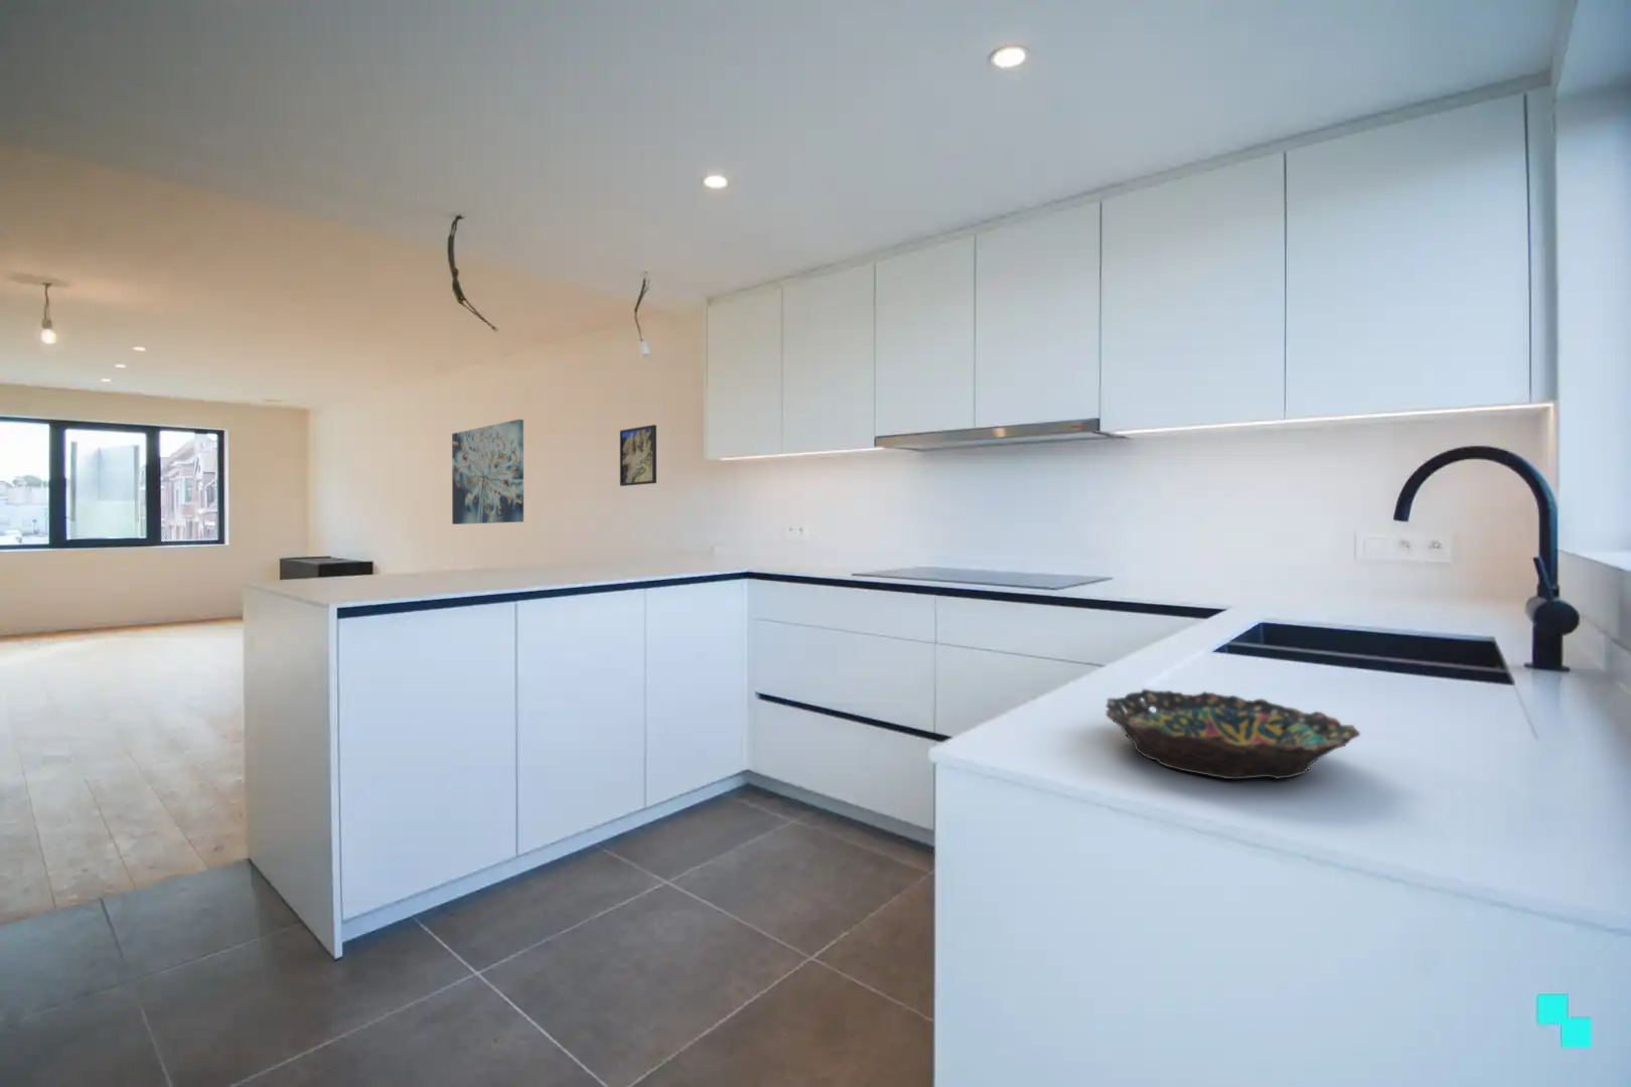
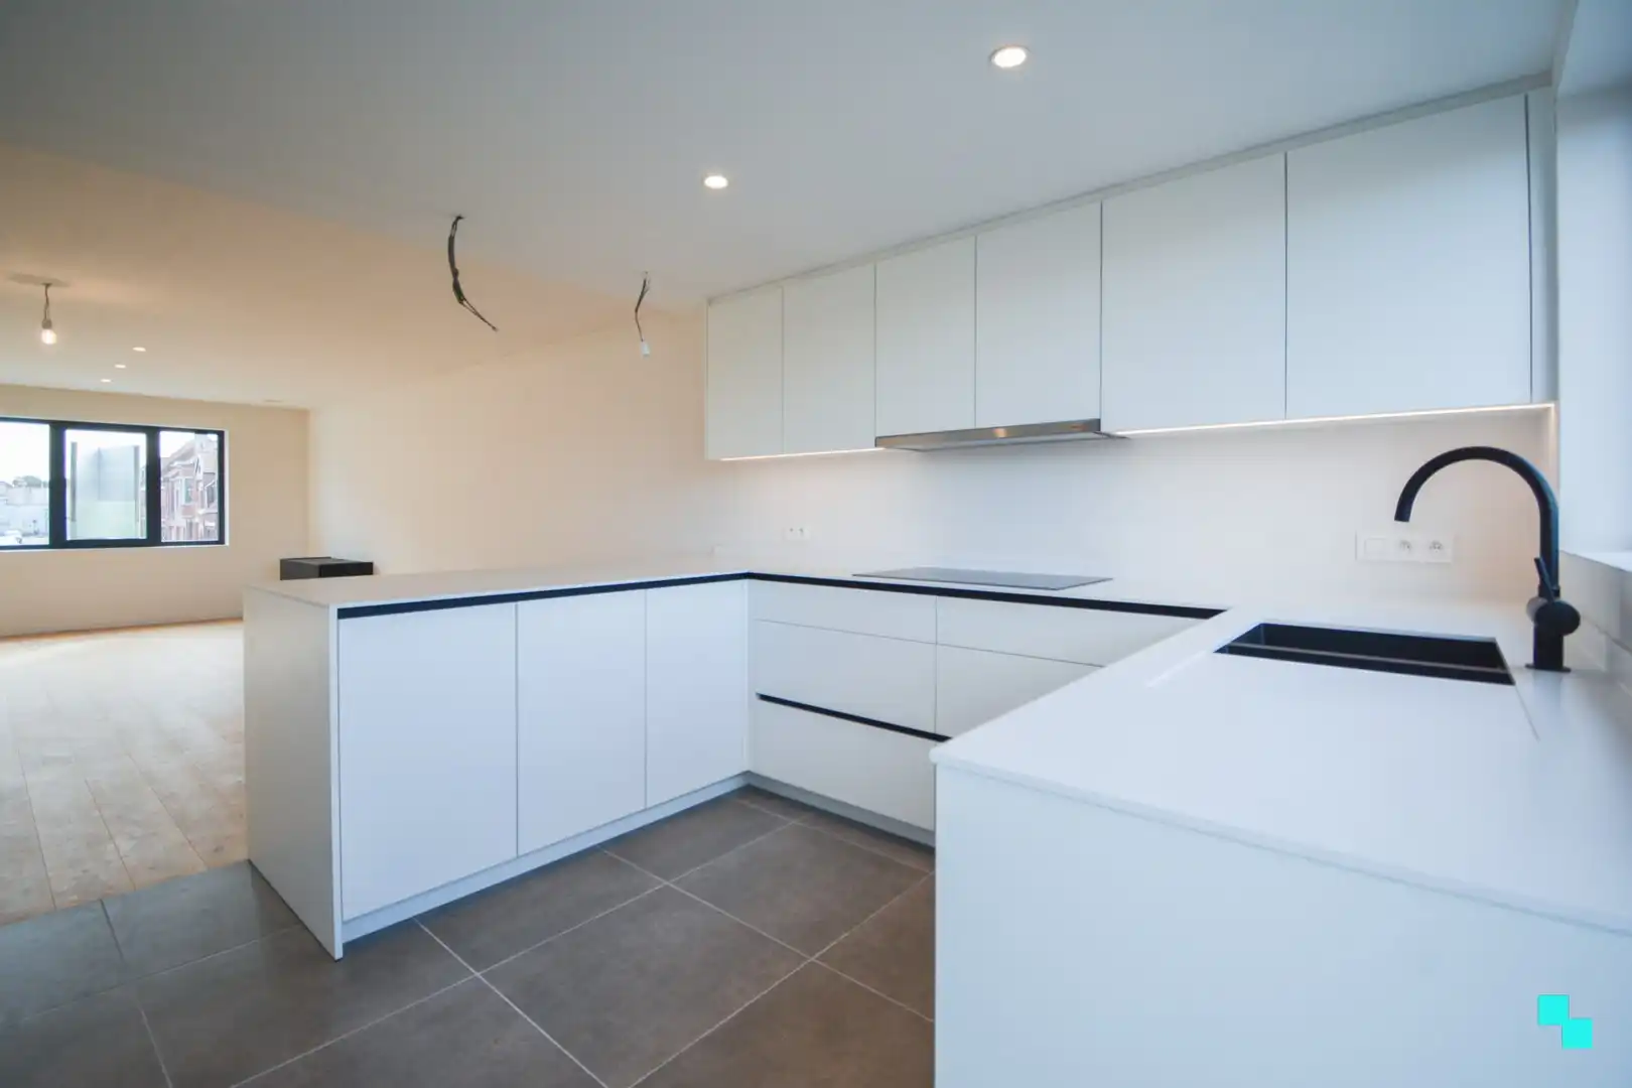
- wall art [451,419,524,525]
- bowl [1104,688,1362,781]
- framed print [619,423,658,488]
